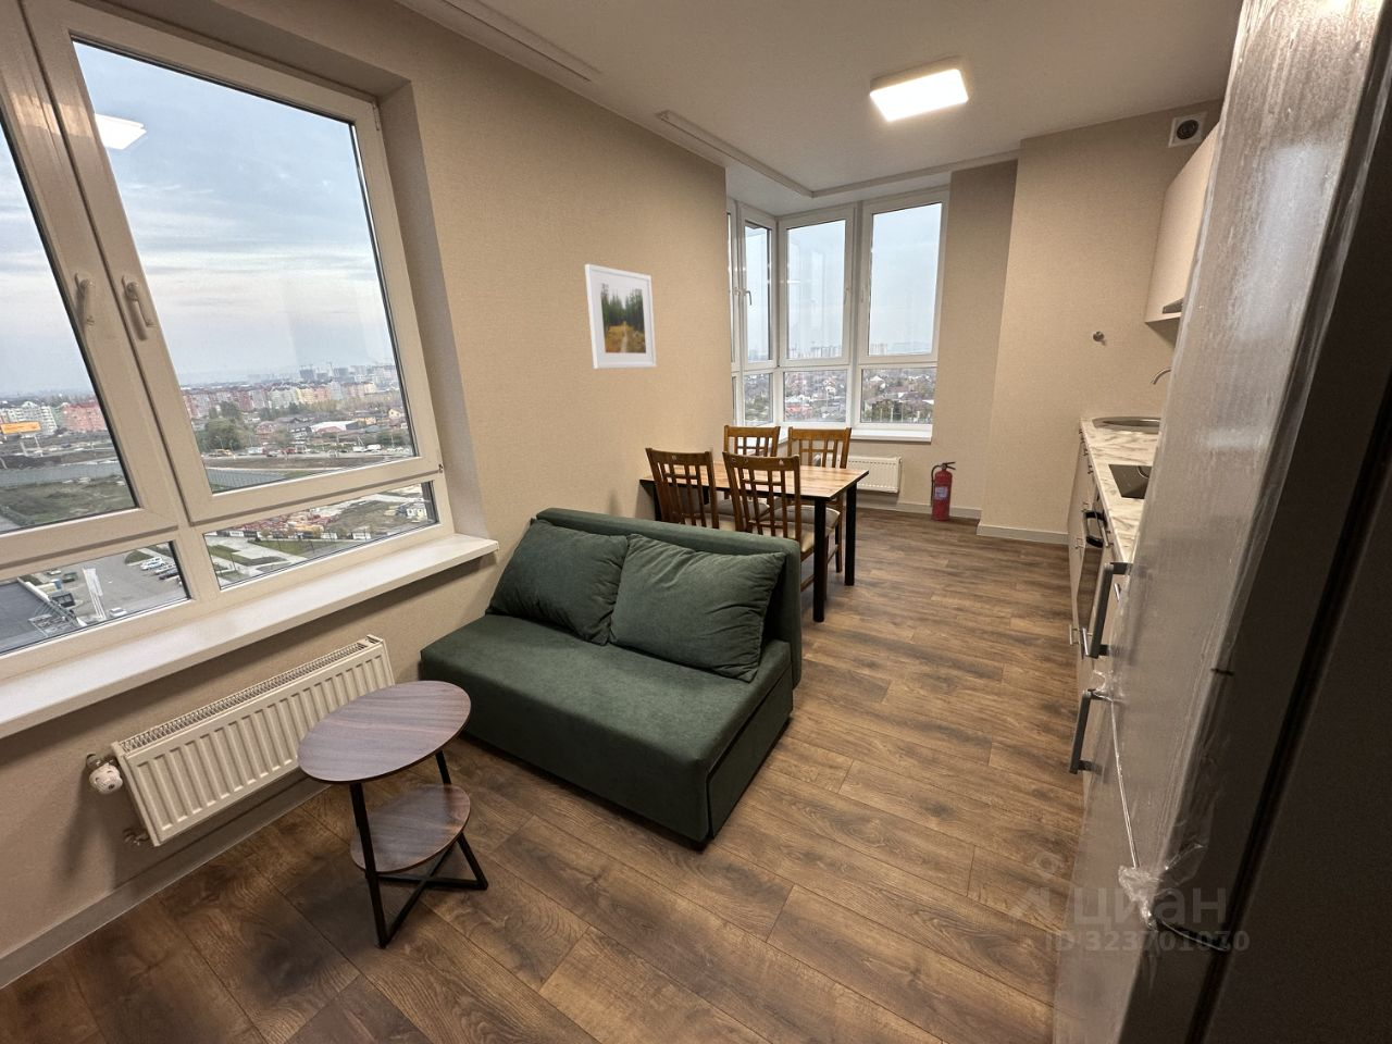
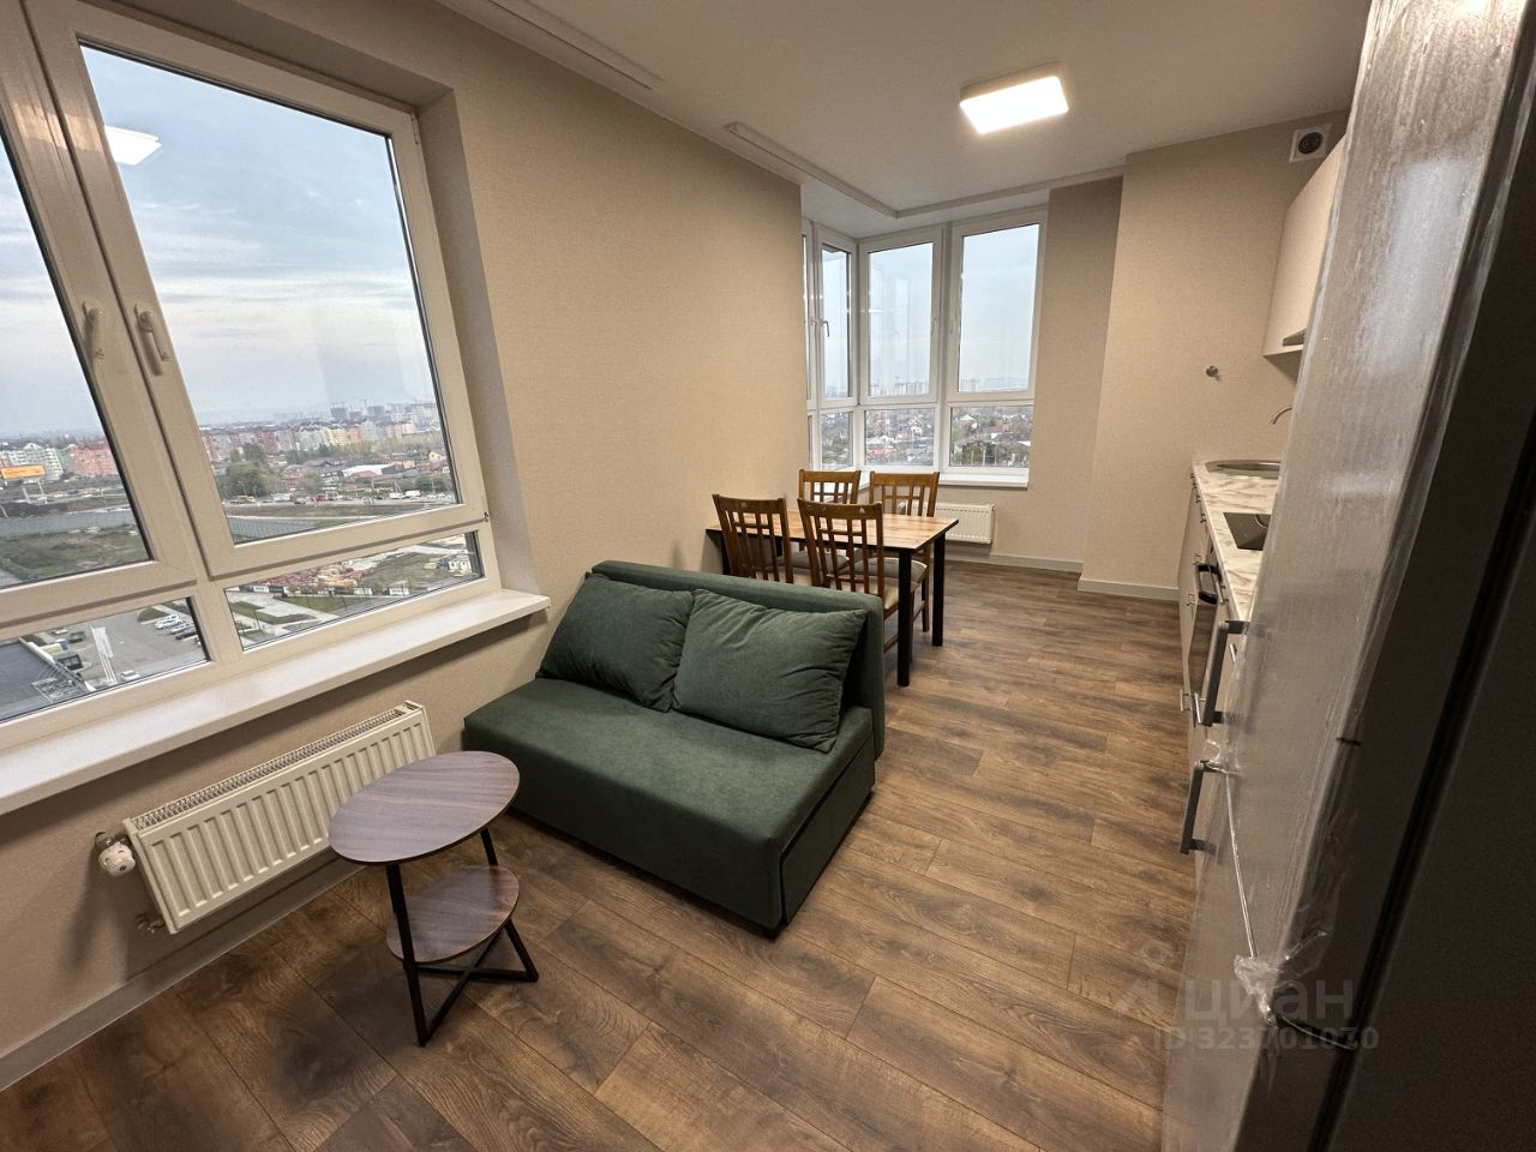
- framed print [584,263,657,370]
- fire extinguisher [928,461,957,522]
